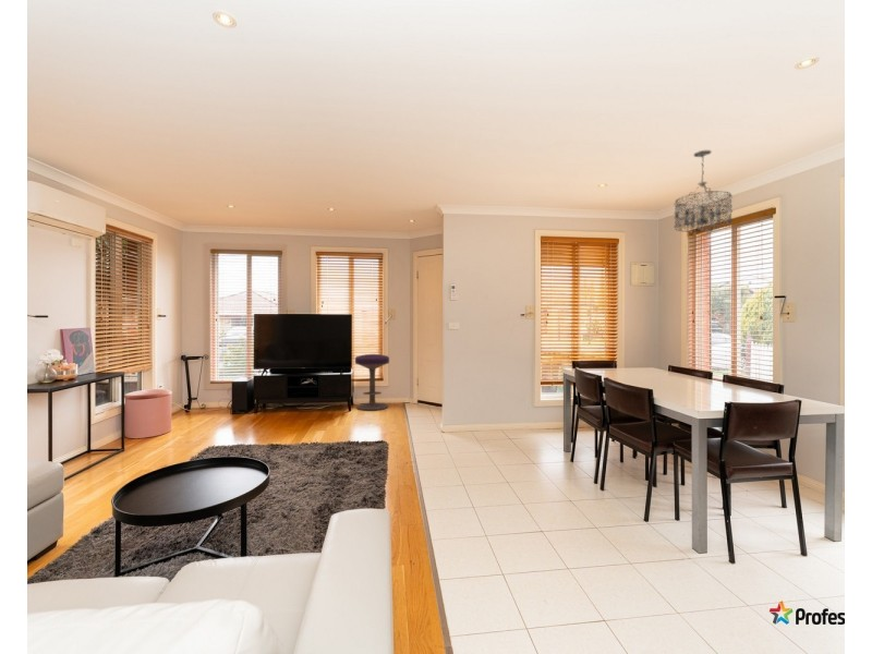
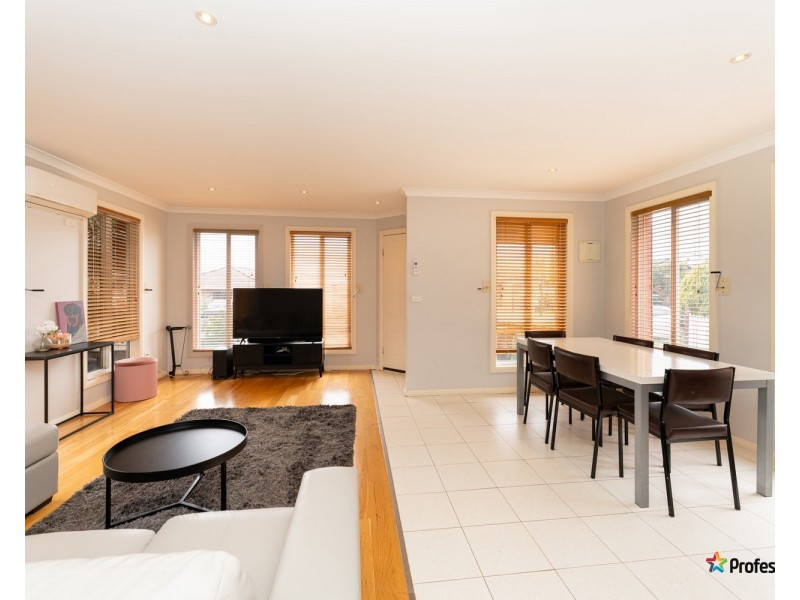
- chandelier [673,149,734,235]
- stool [354,353,390,411]
